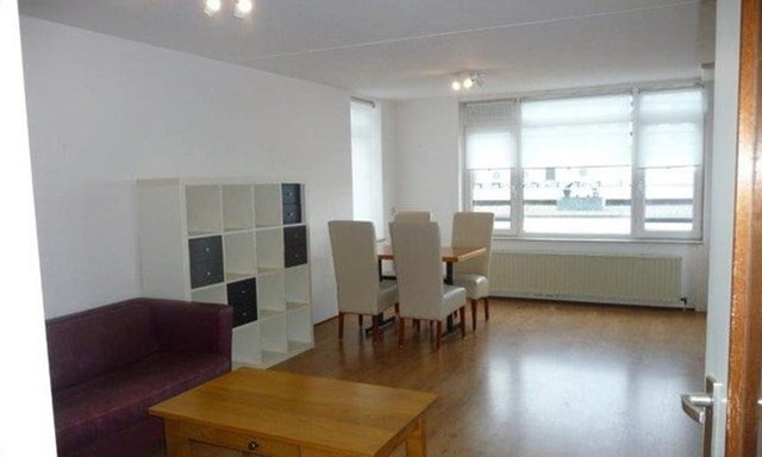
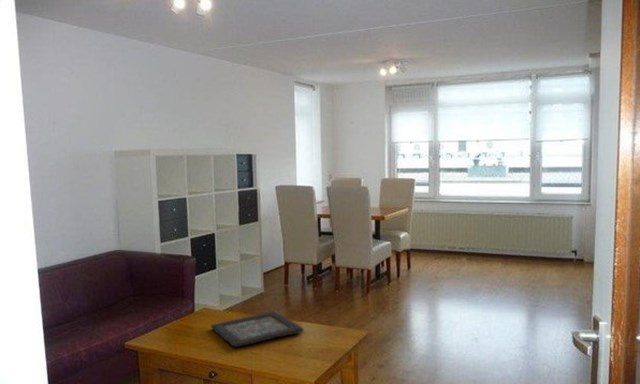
+ decorative tray [210,310,305,348]
